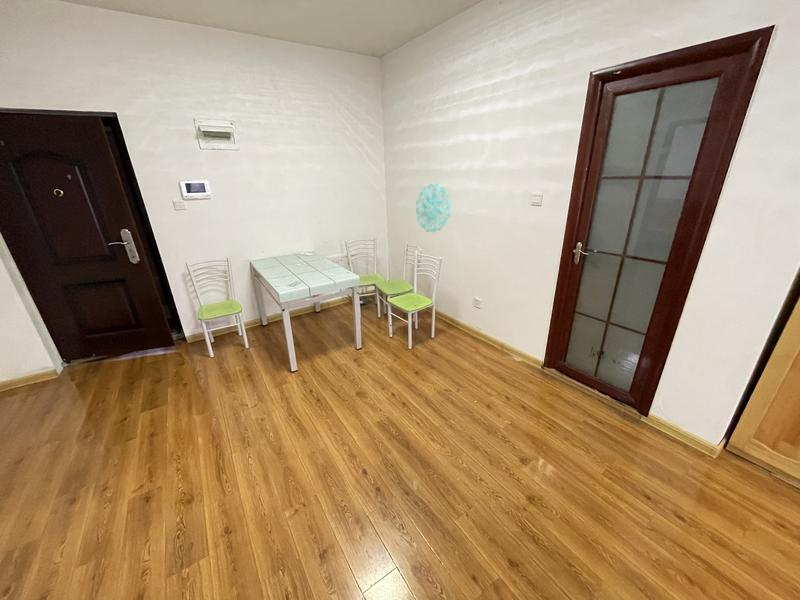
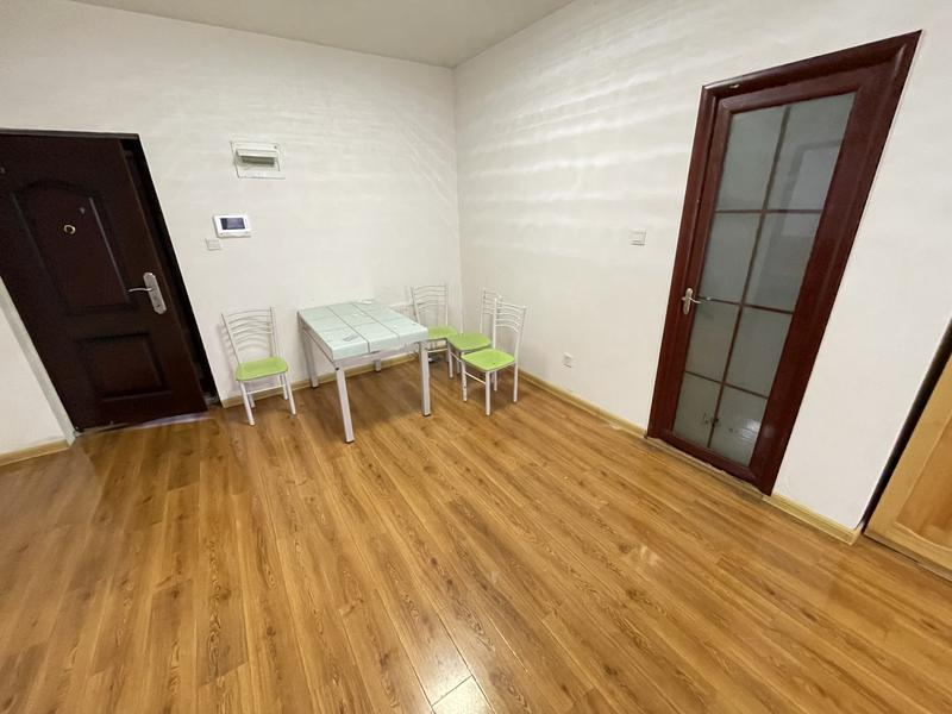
- wall decoration [415,182,452,234]
